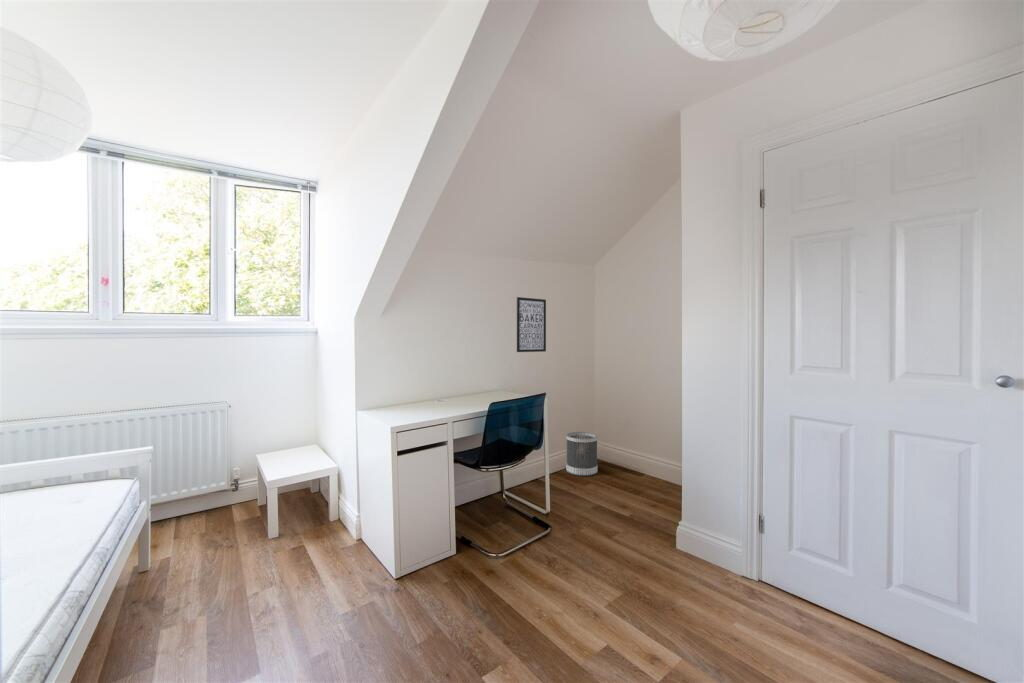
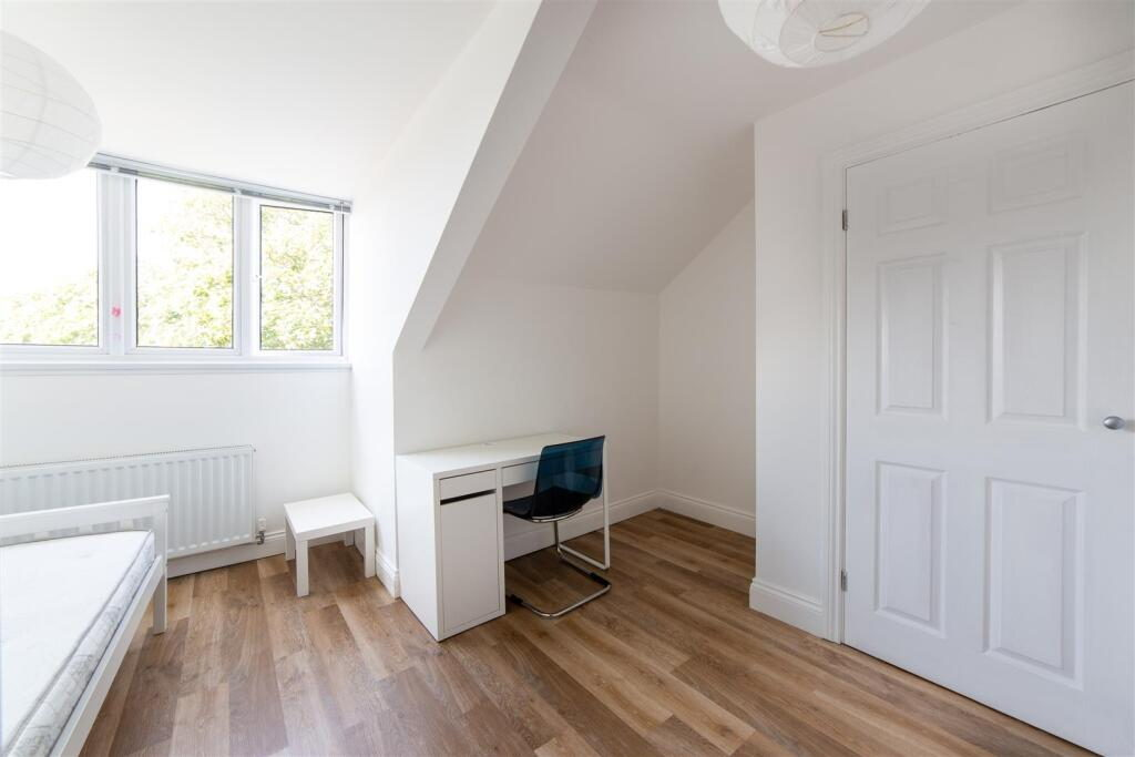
- wall art [516,296,547,353]
- wastebasket [565,431,599,477]
